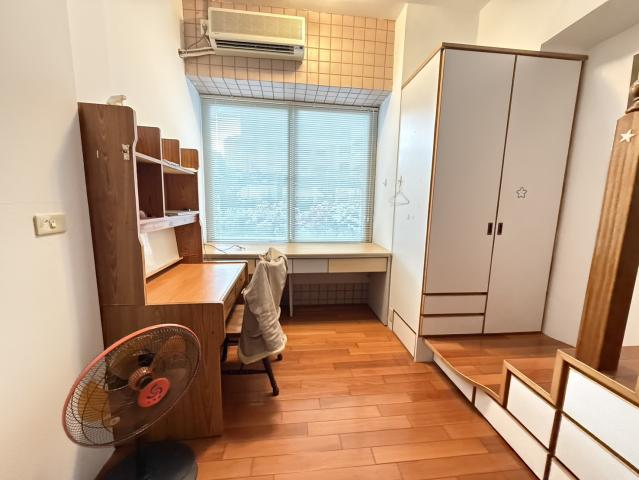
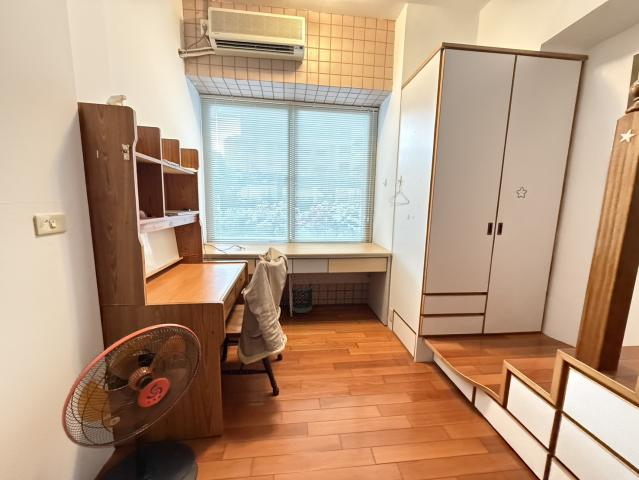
+ wastebasket [291,282,314,314]
